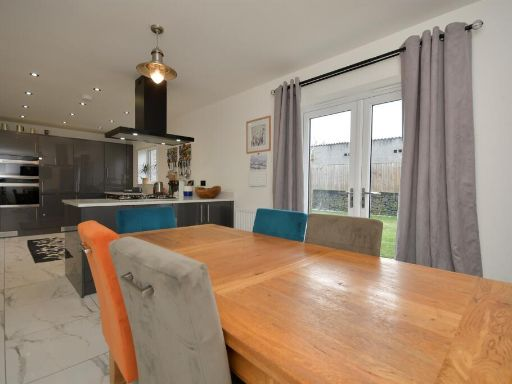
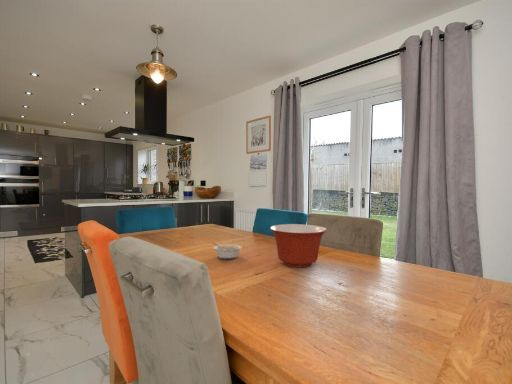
+ legume [211,242,243,260]
+ mixing bowl [269,223,327,268]
